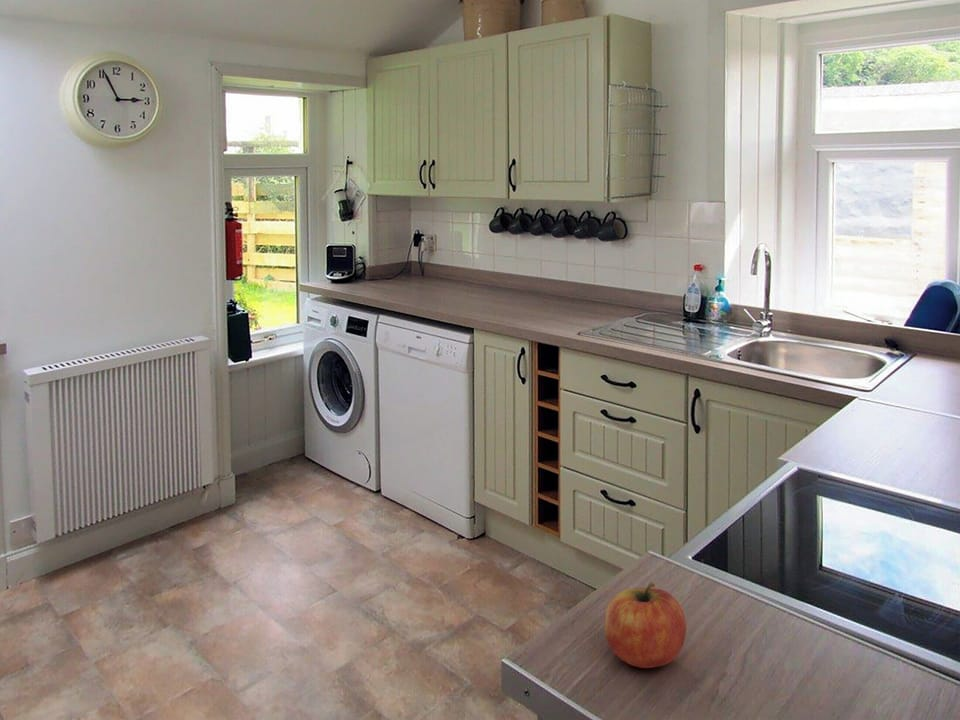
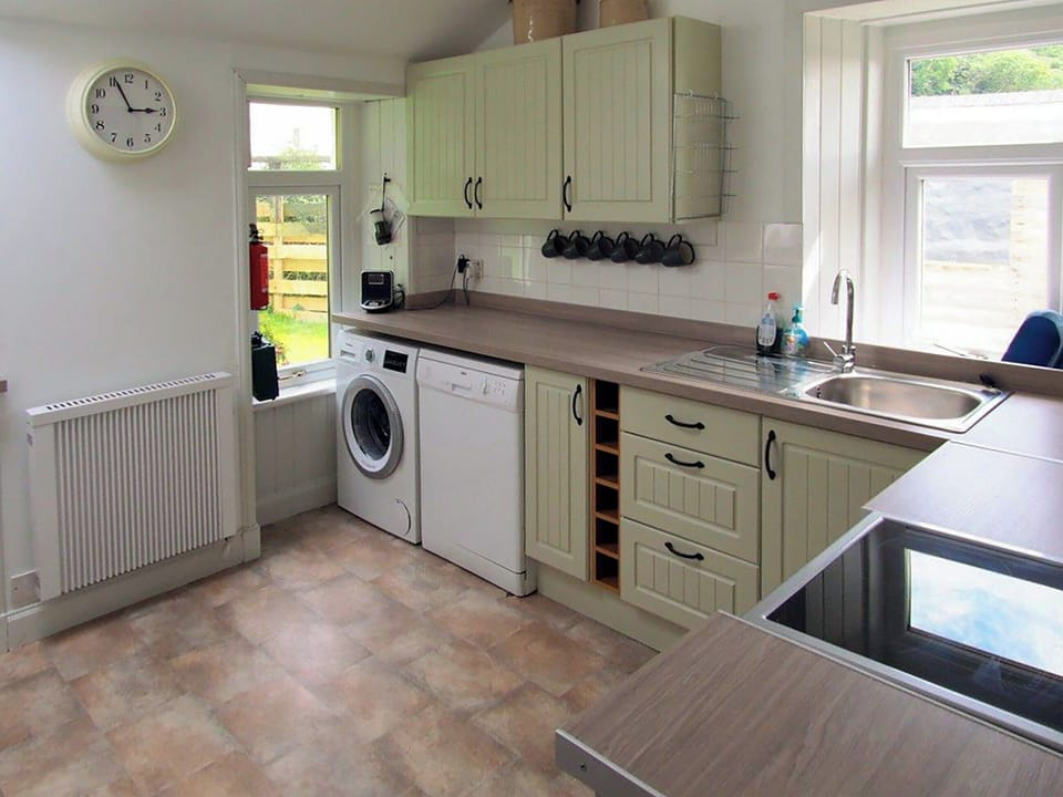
- fruit [603,581,687,669]
